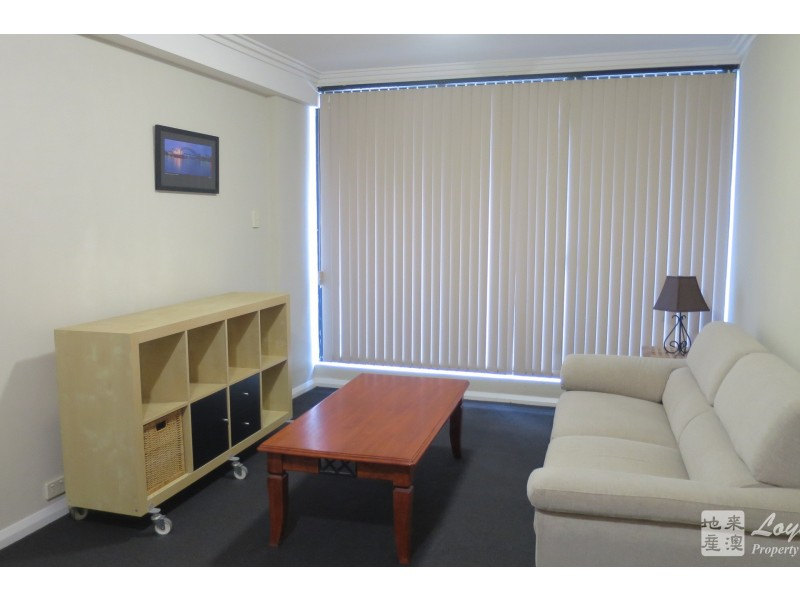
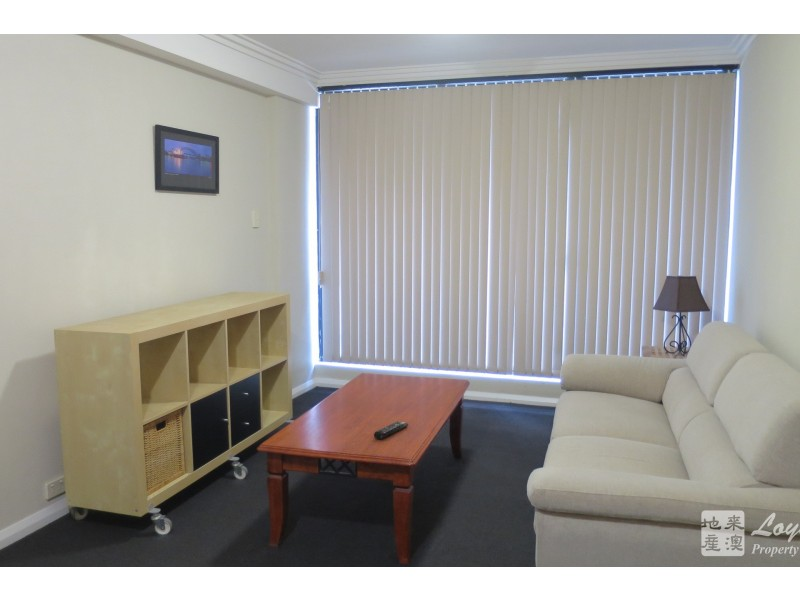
+ remote control [373,420,409,440]
